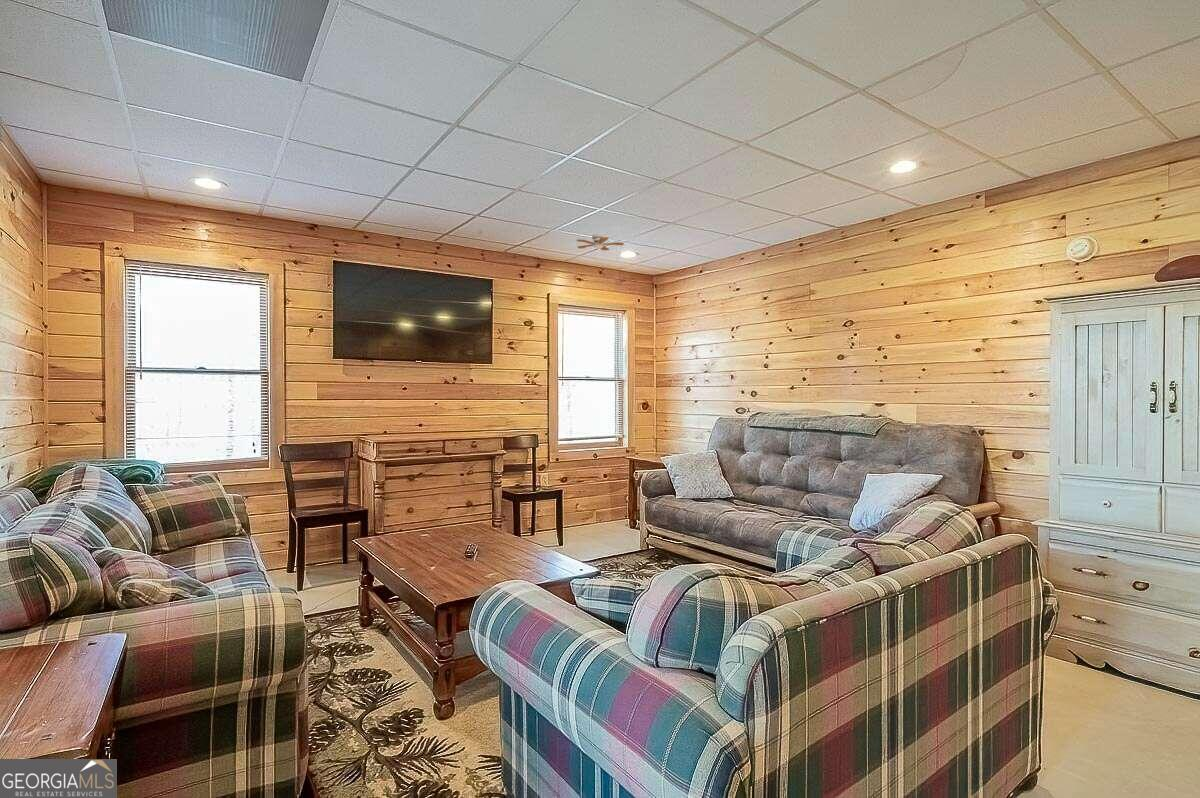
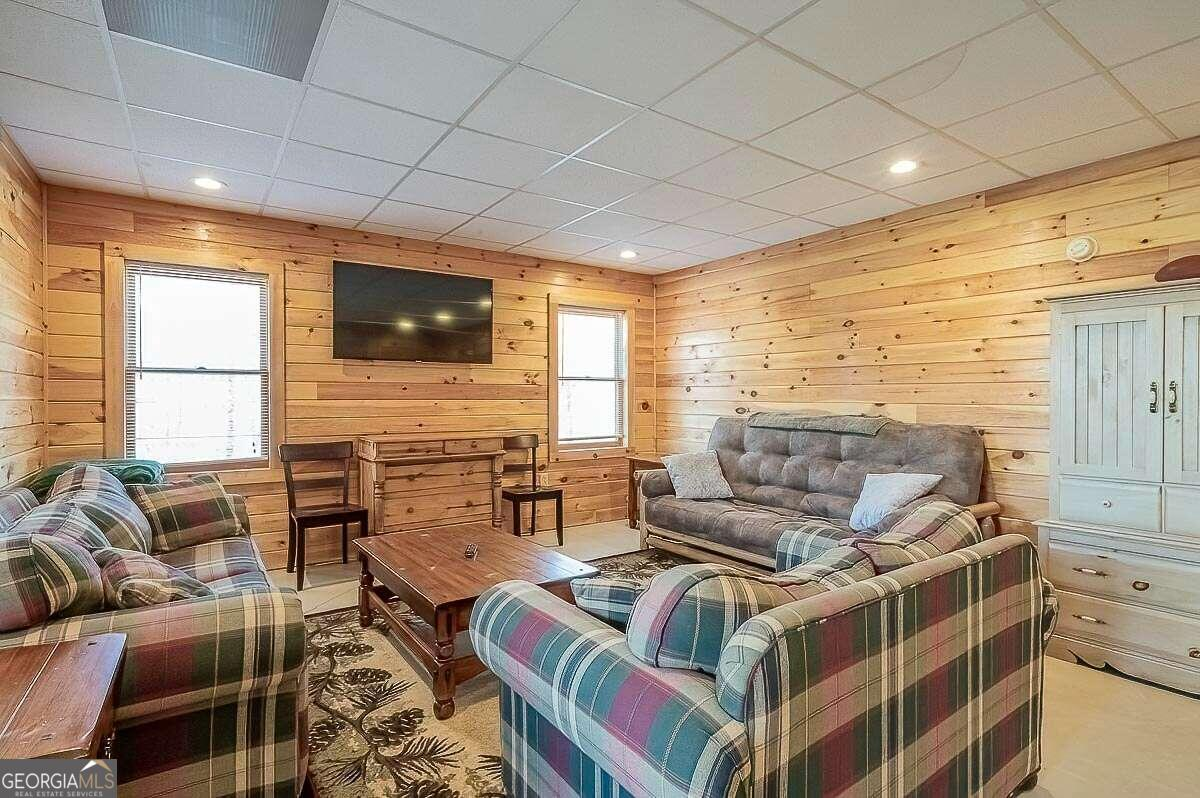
- ceiling fan [576,233,625,262]
